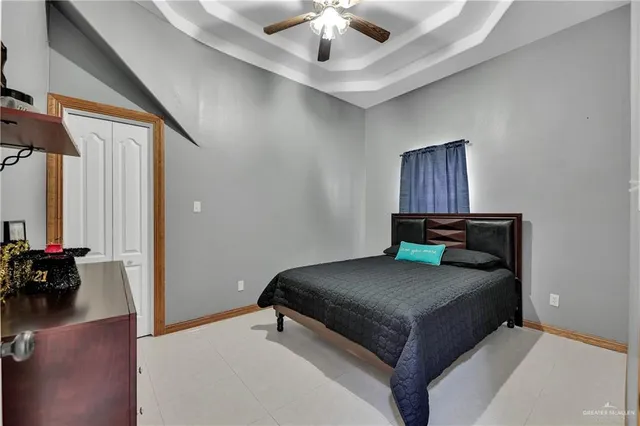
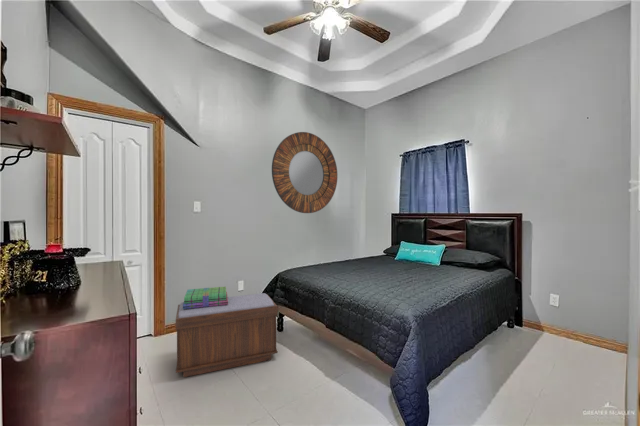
+ stack of books [183,286,229,309]
+ home mirror [271,131,338,214]
+ bench [175,292,278,378]
